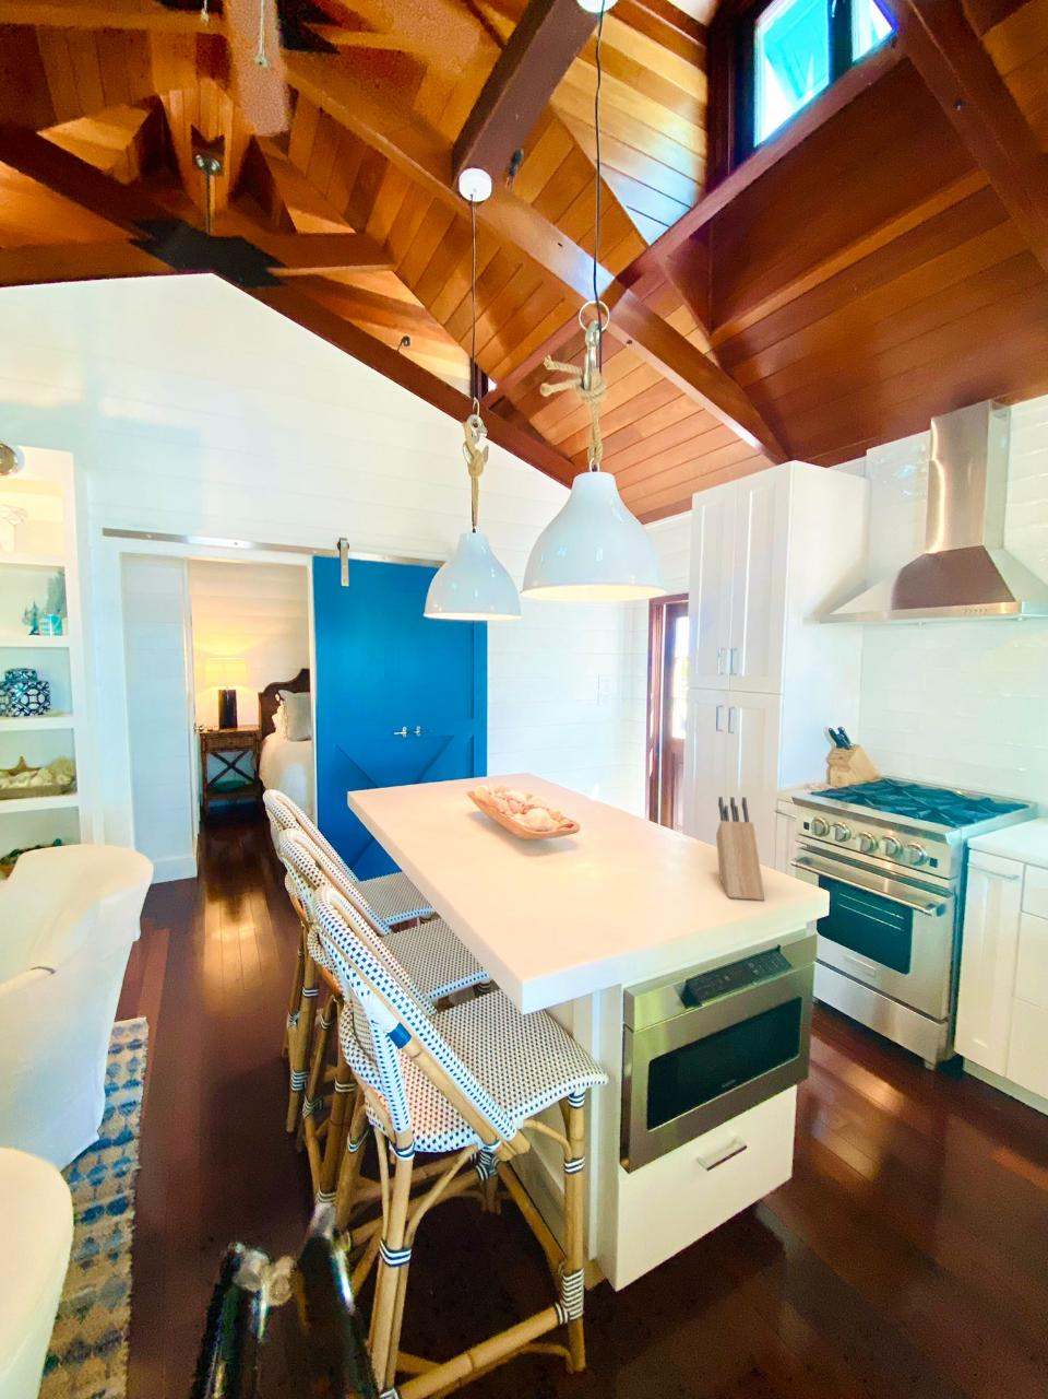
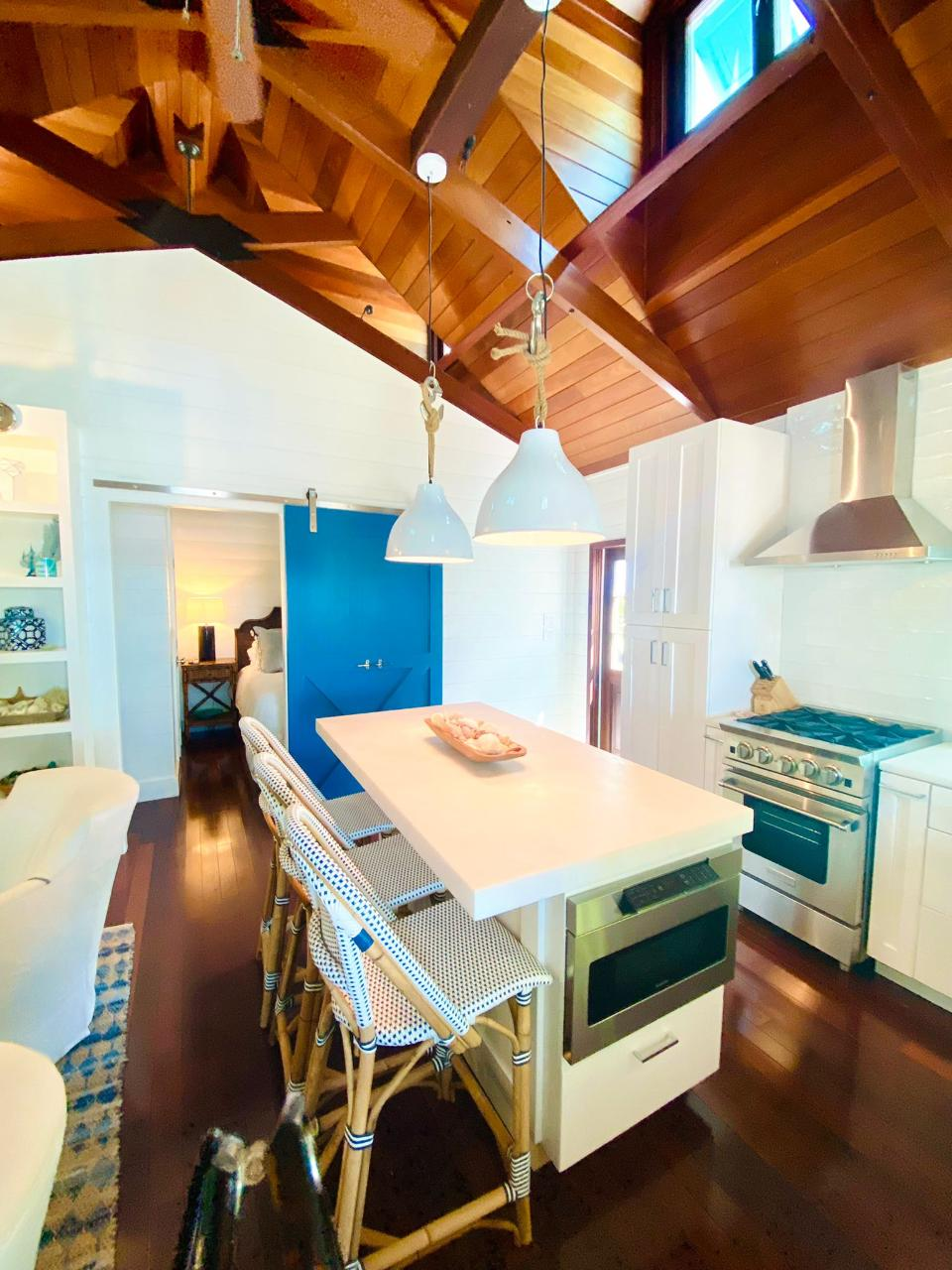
- knife block [716,795,765,902]
